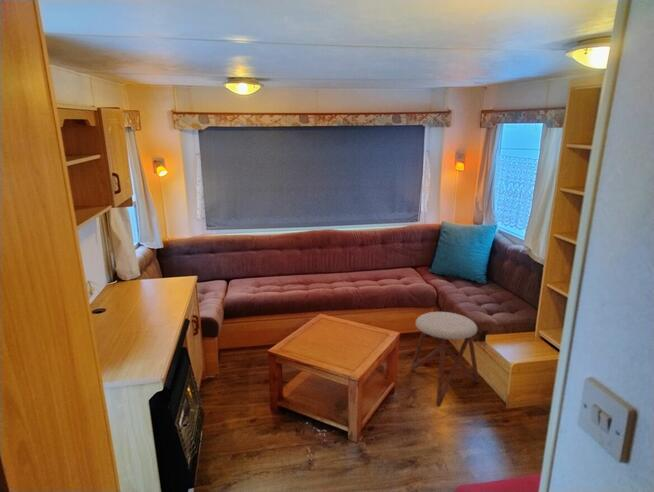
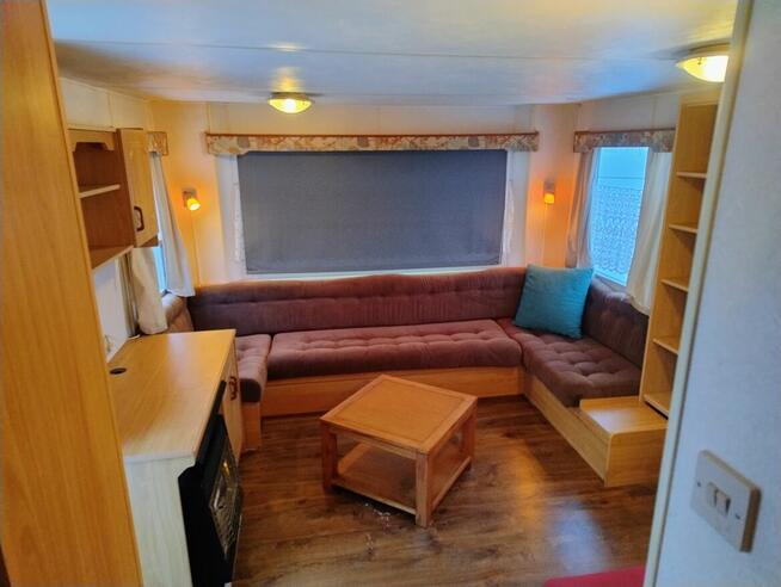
- stool [410,311,480,408]
